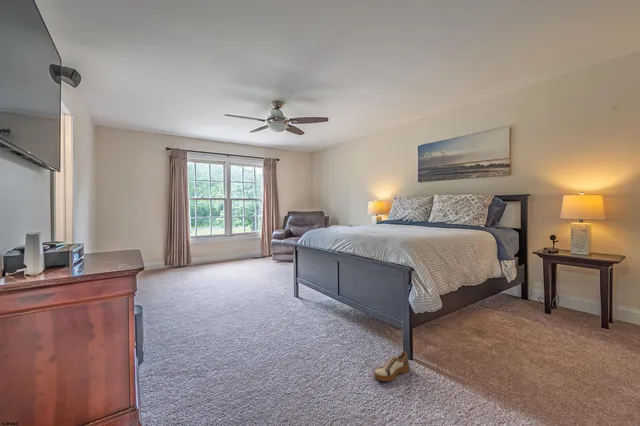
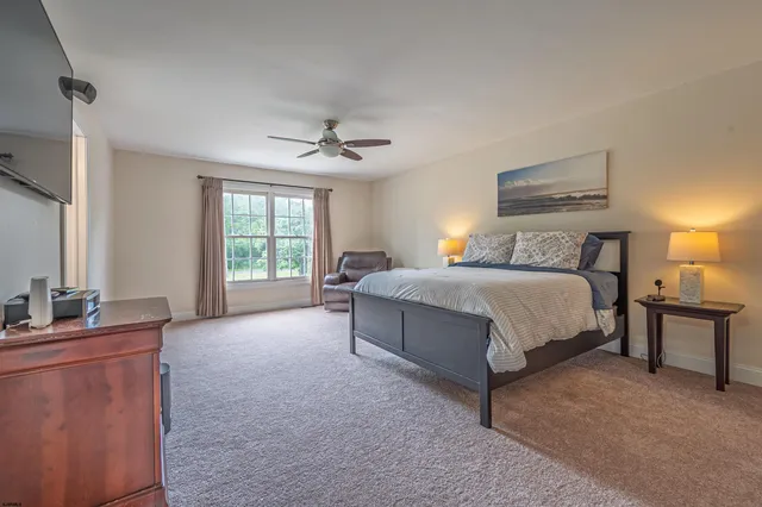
- shoe [373,350,411,382]
